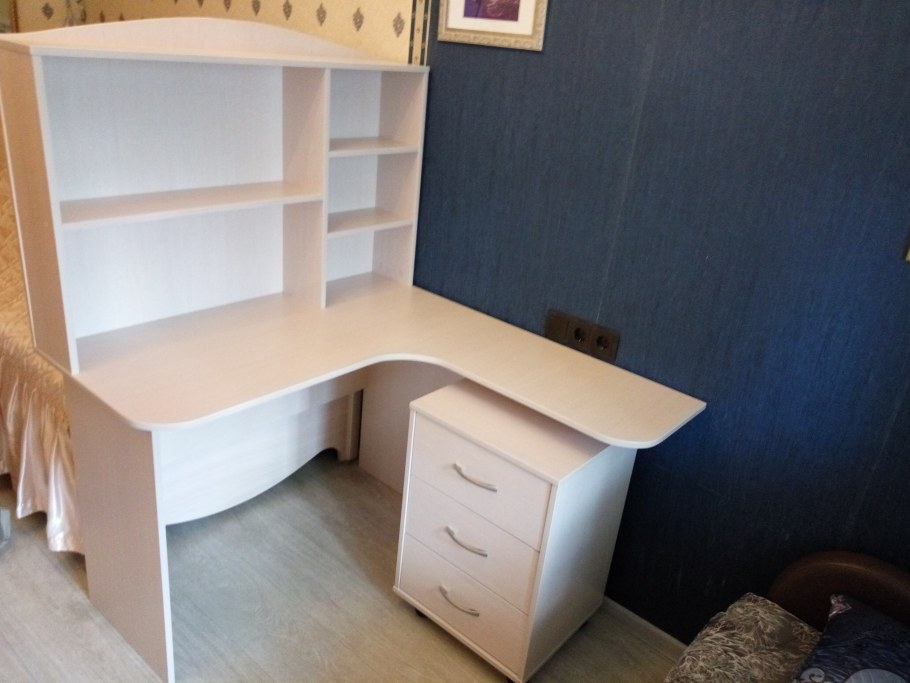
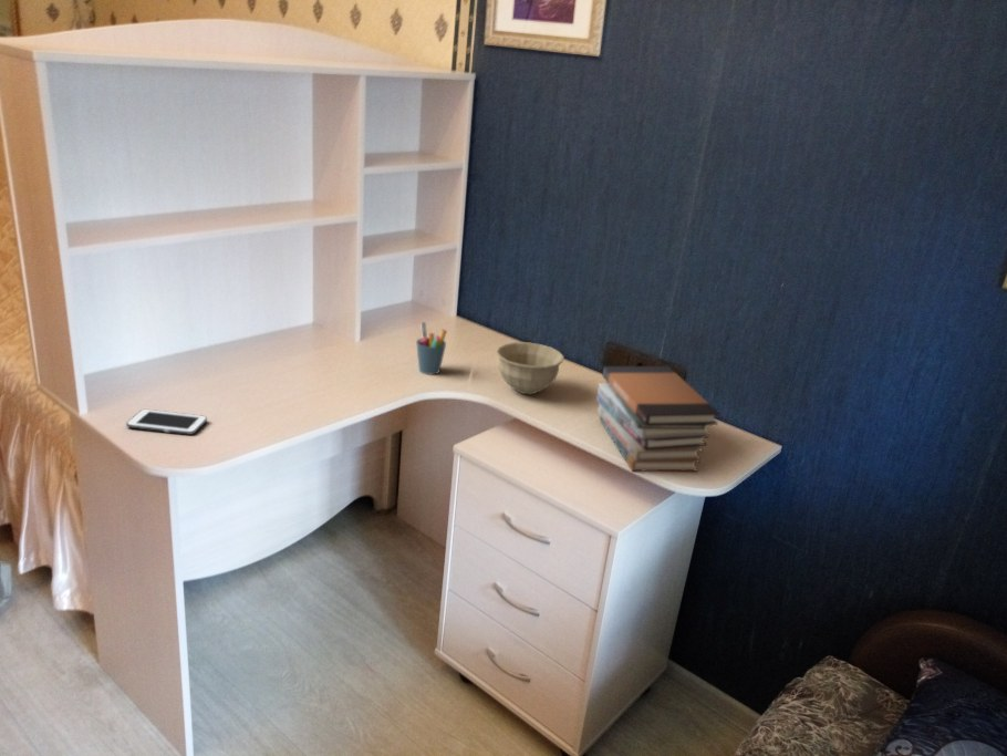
+ bowl [495,341,565,395]
+ cell phone [125,408,208,436]
+ book stack [595,365,721,472]
+ pen holder [415,321,448,375]
